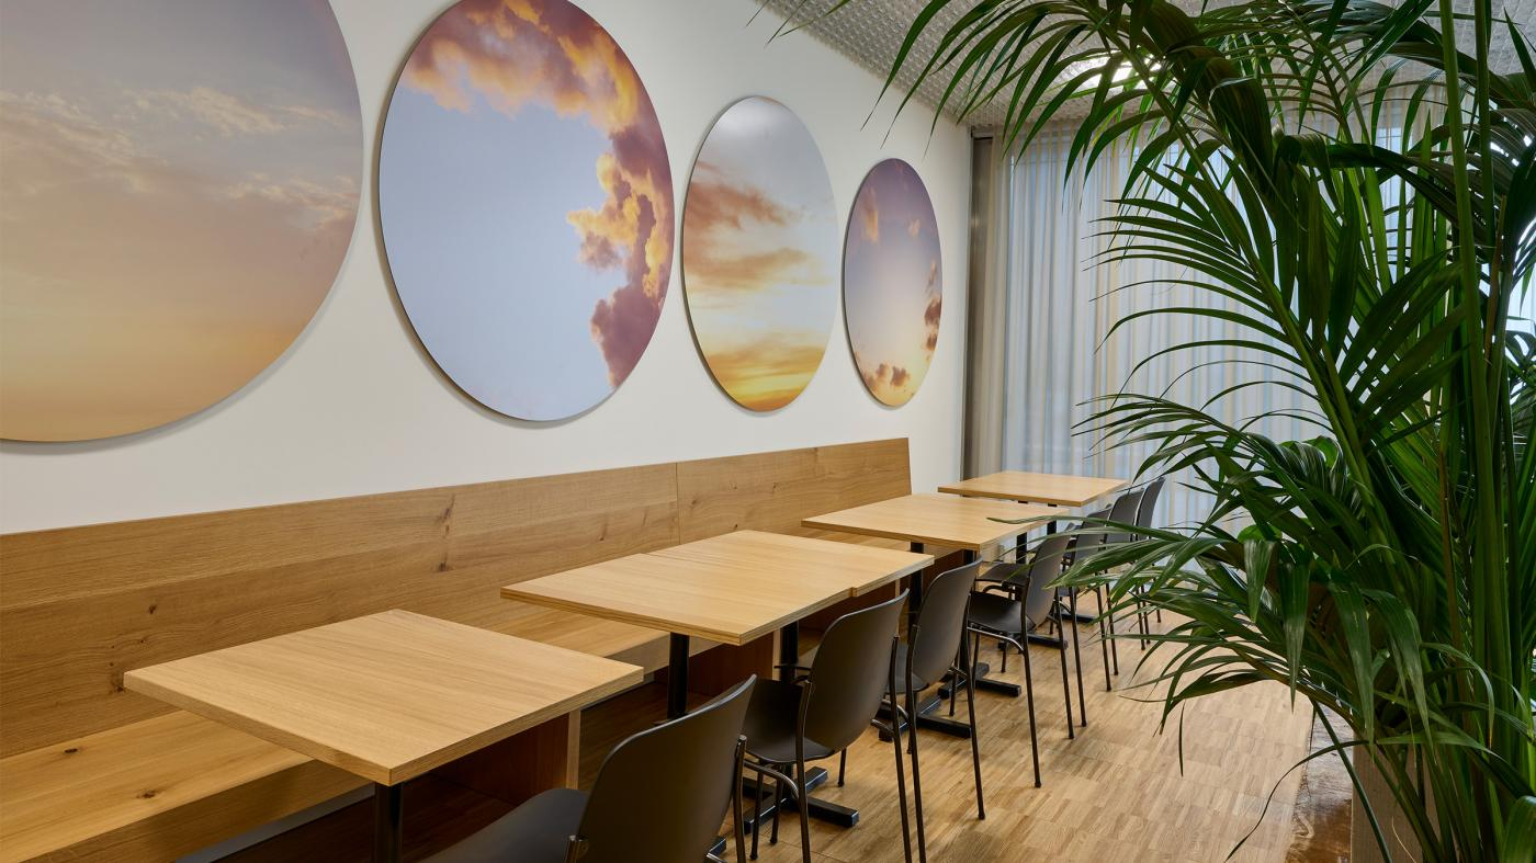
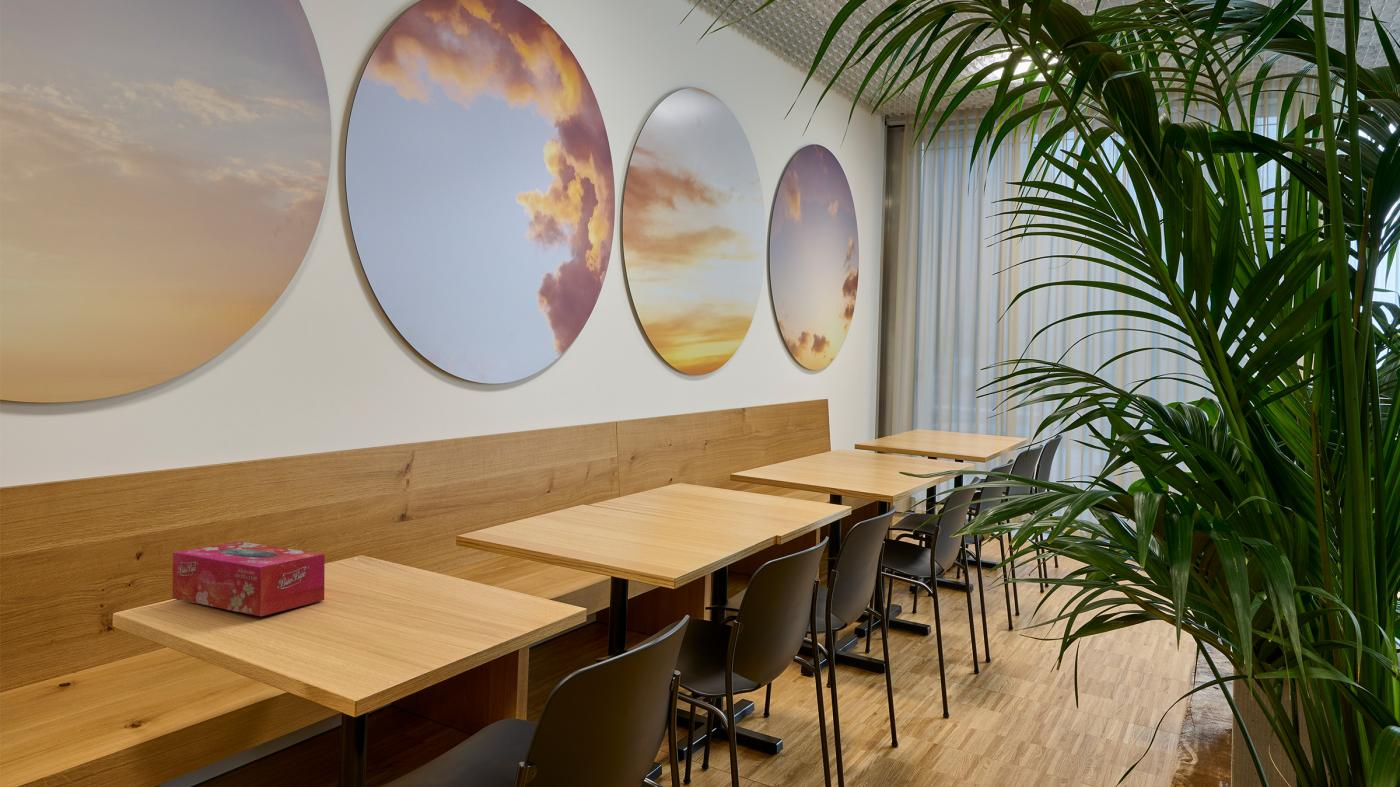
+ tissue box [172,540,326,617]
